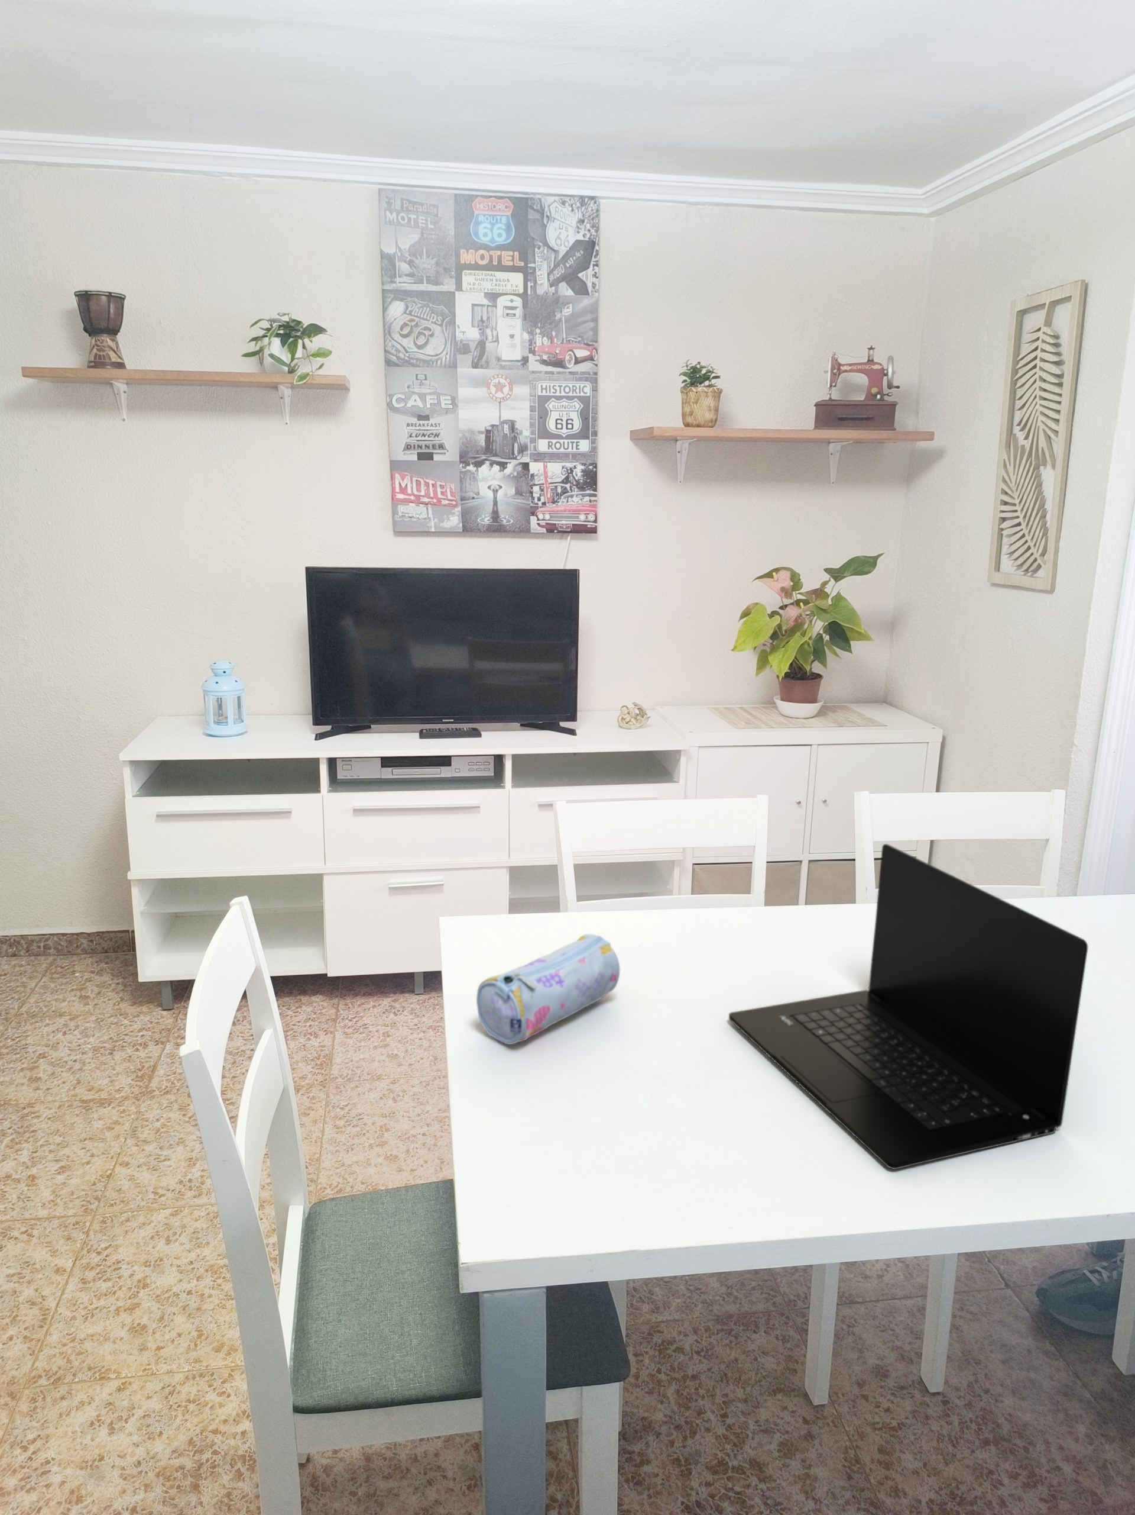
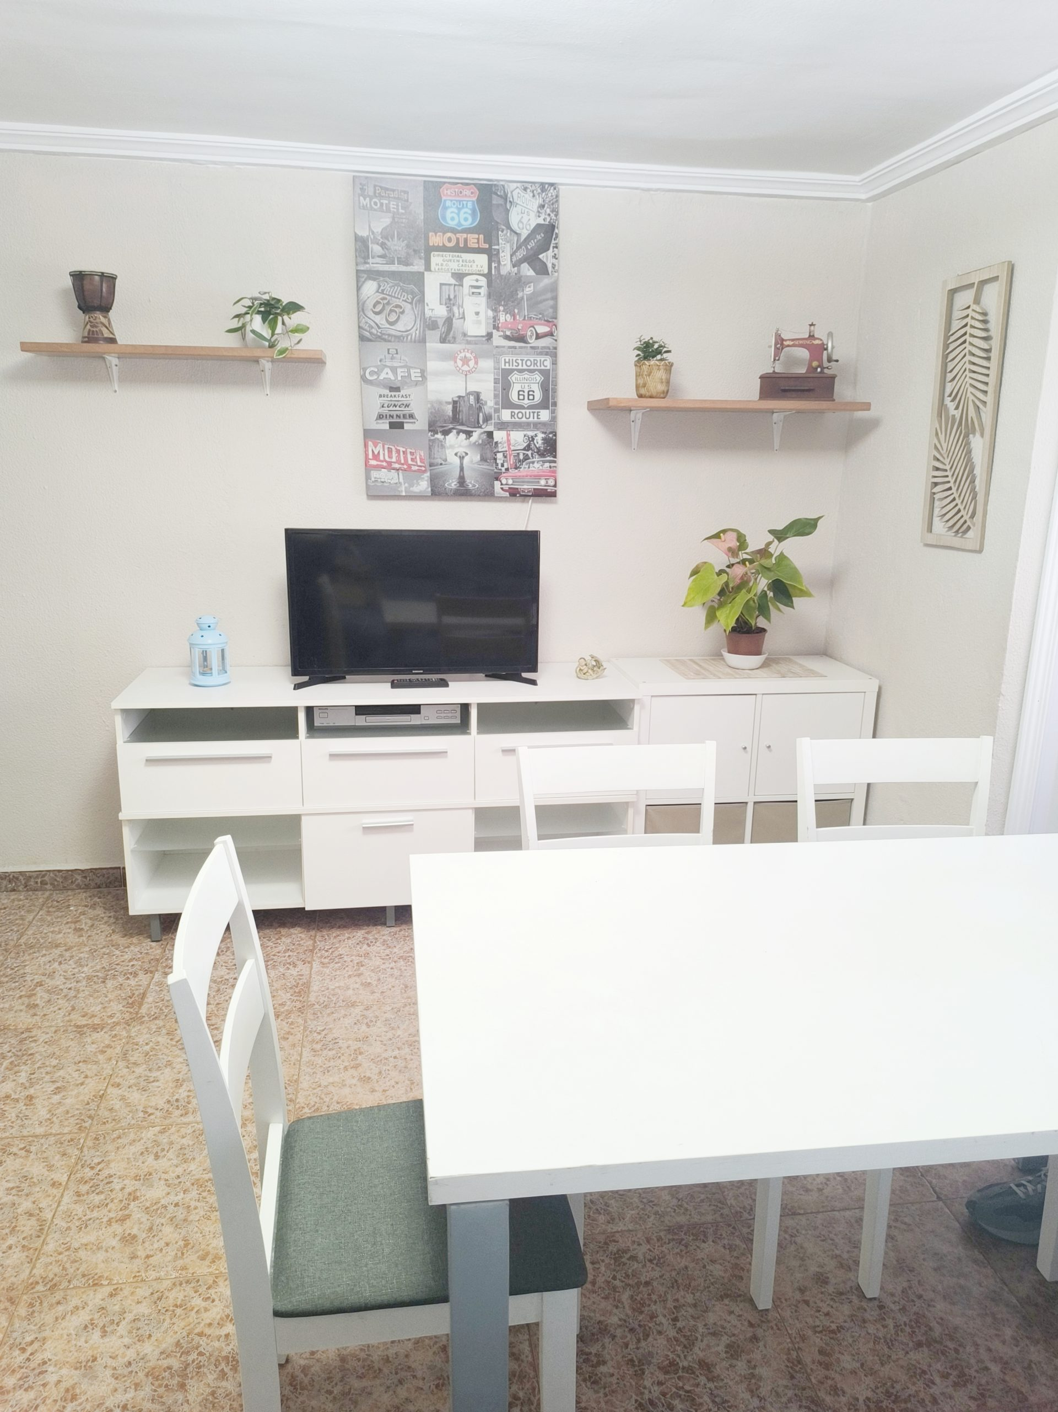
- laptop [728,843,1089,1170]
- pencil case [476,933,621,1045]
